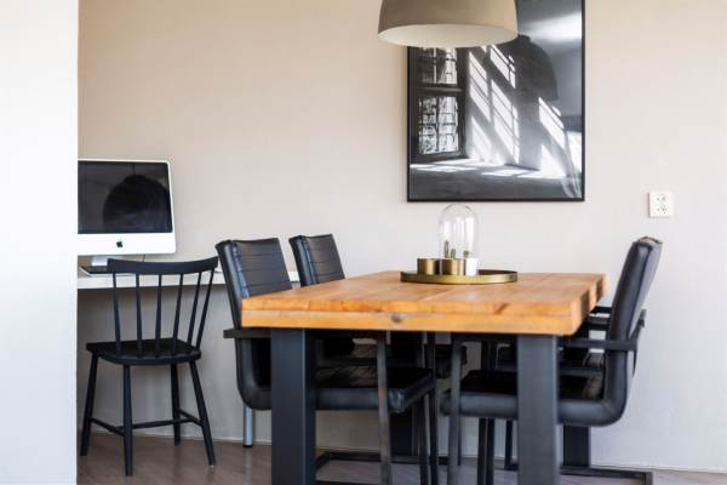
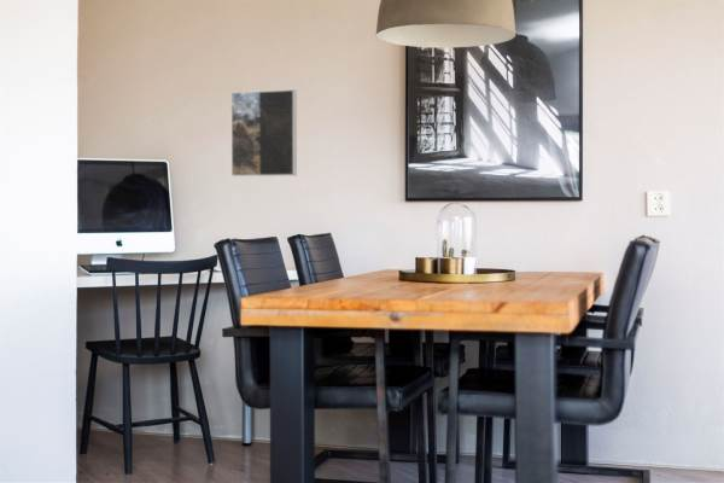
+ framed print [229,88,298,178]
